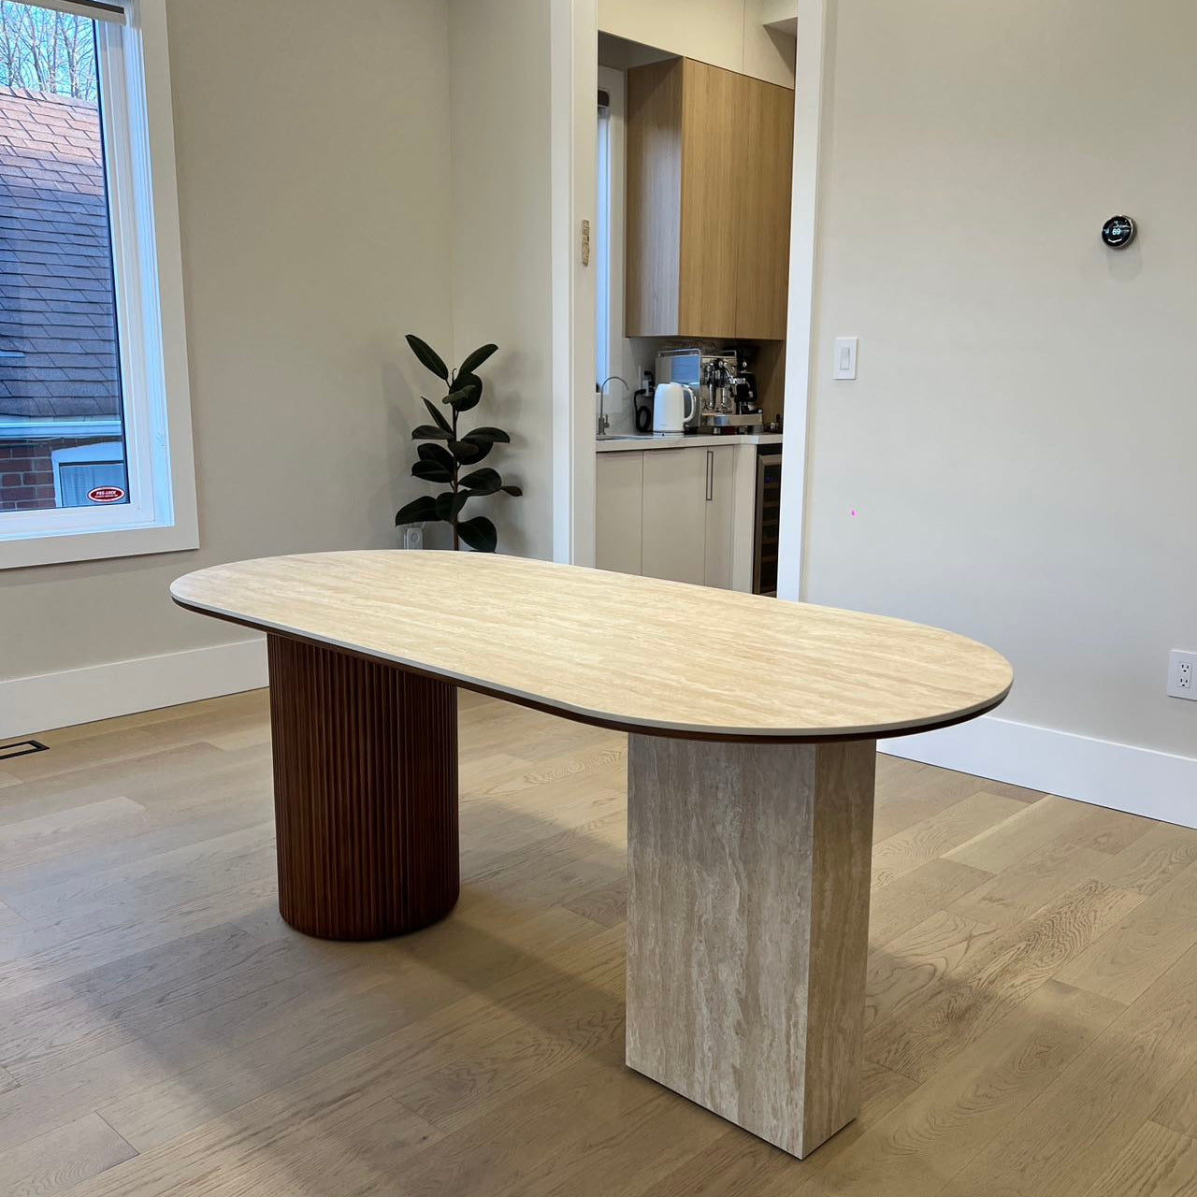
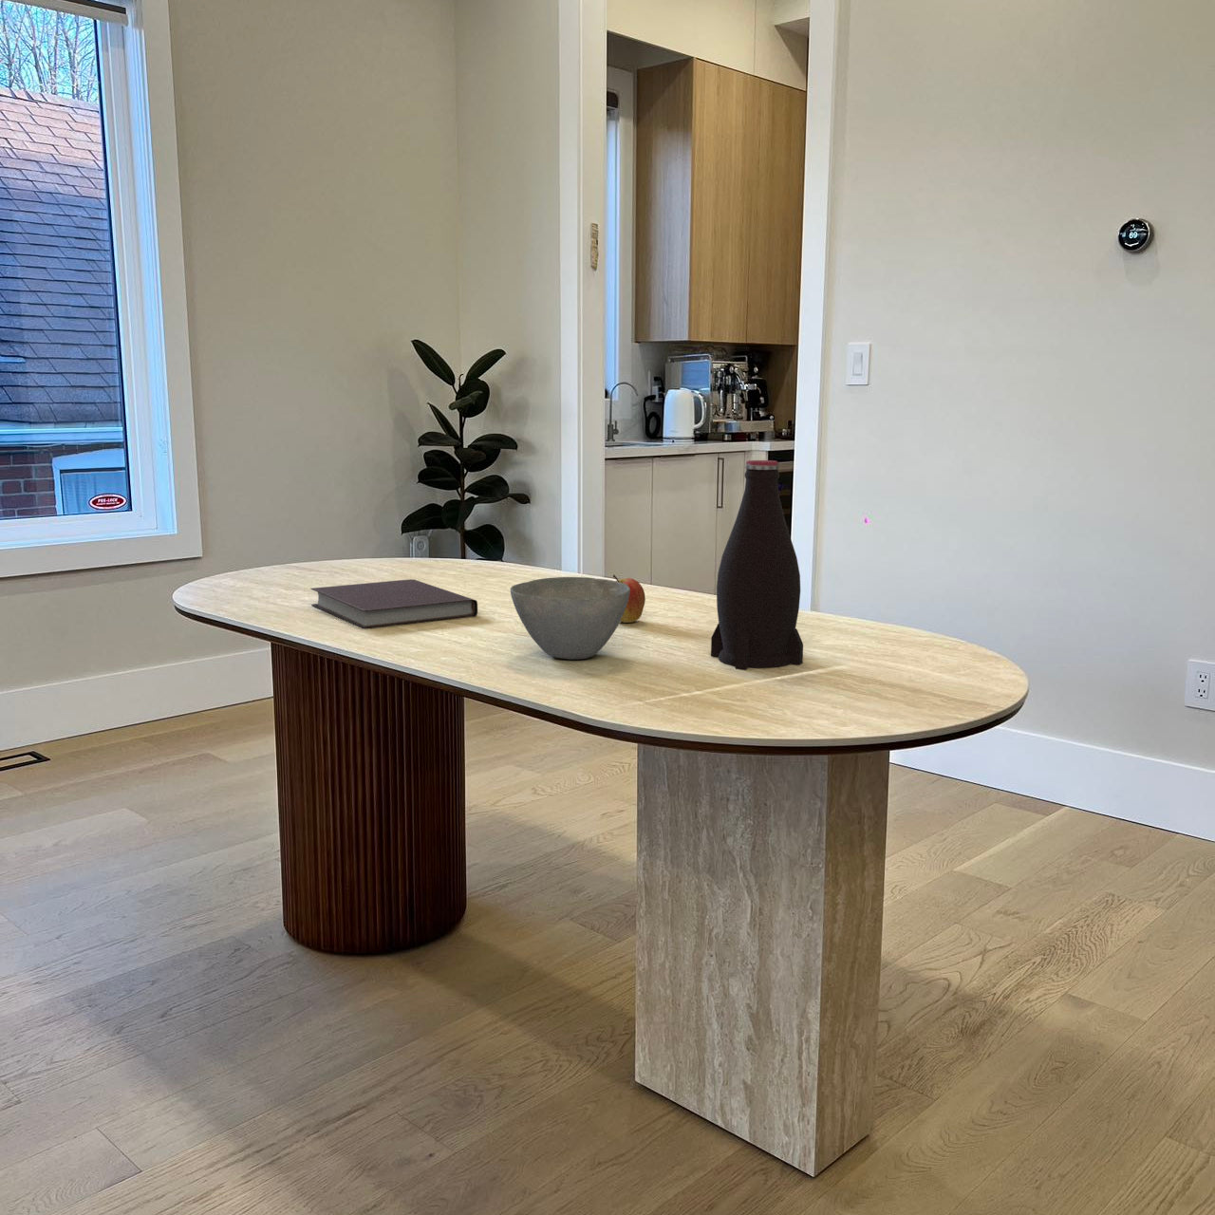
+ bowl [510,576,630,661]
+ notebook [309,579,478,630]
+ bottle [710,460,804,671]
+ fruit [612,574,646,624]
